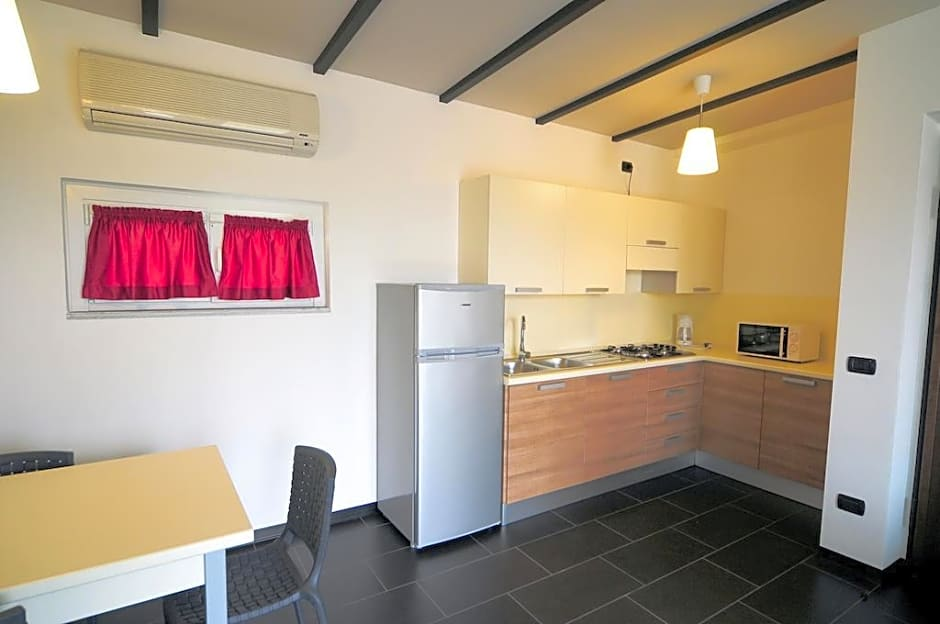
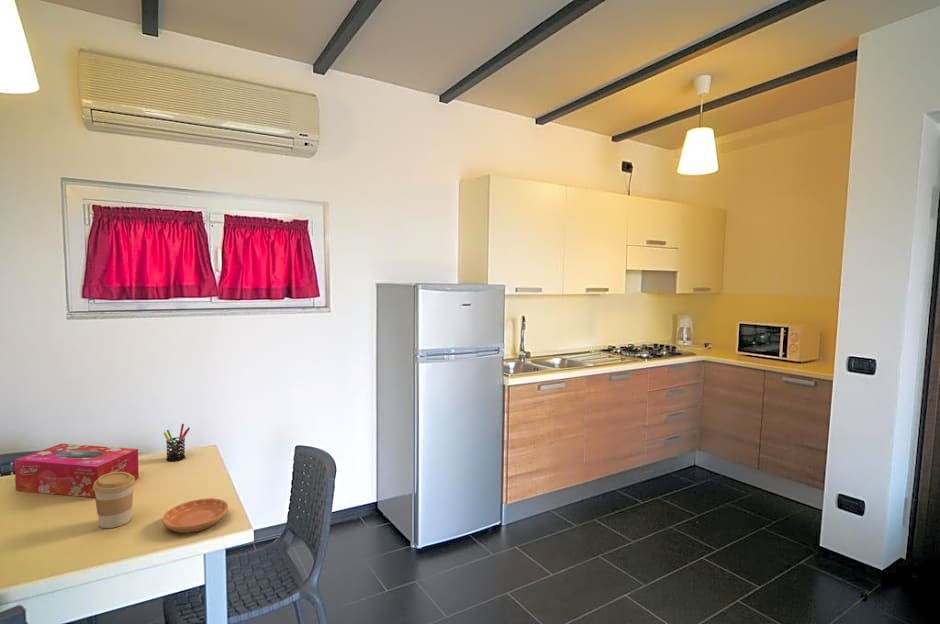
+ coffee cup [93,472,136,529]
+ pen holder [163,423,191,462]
+ saucer [161,497,229,534]
+ tissue box [14,443,140,499]
